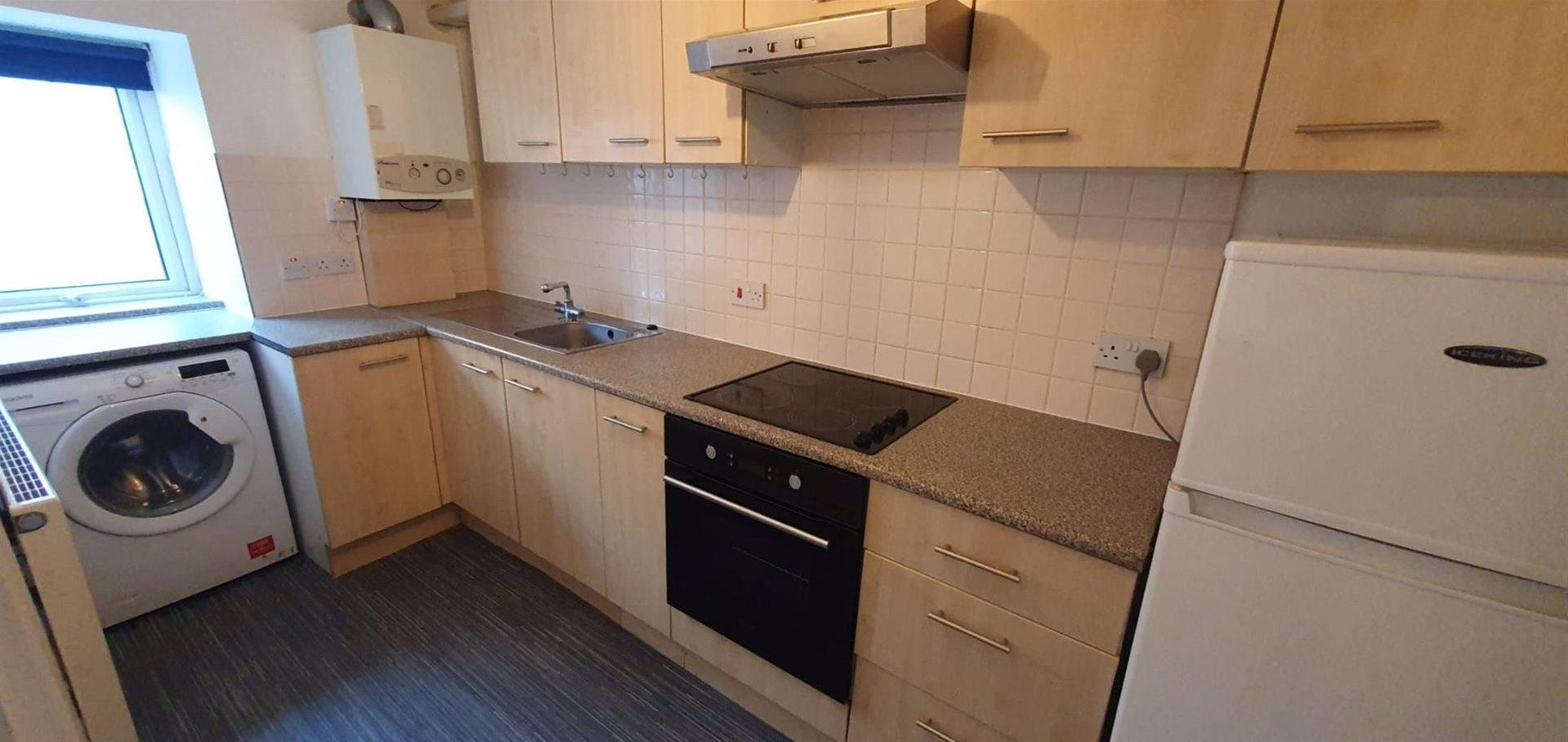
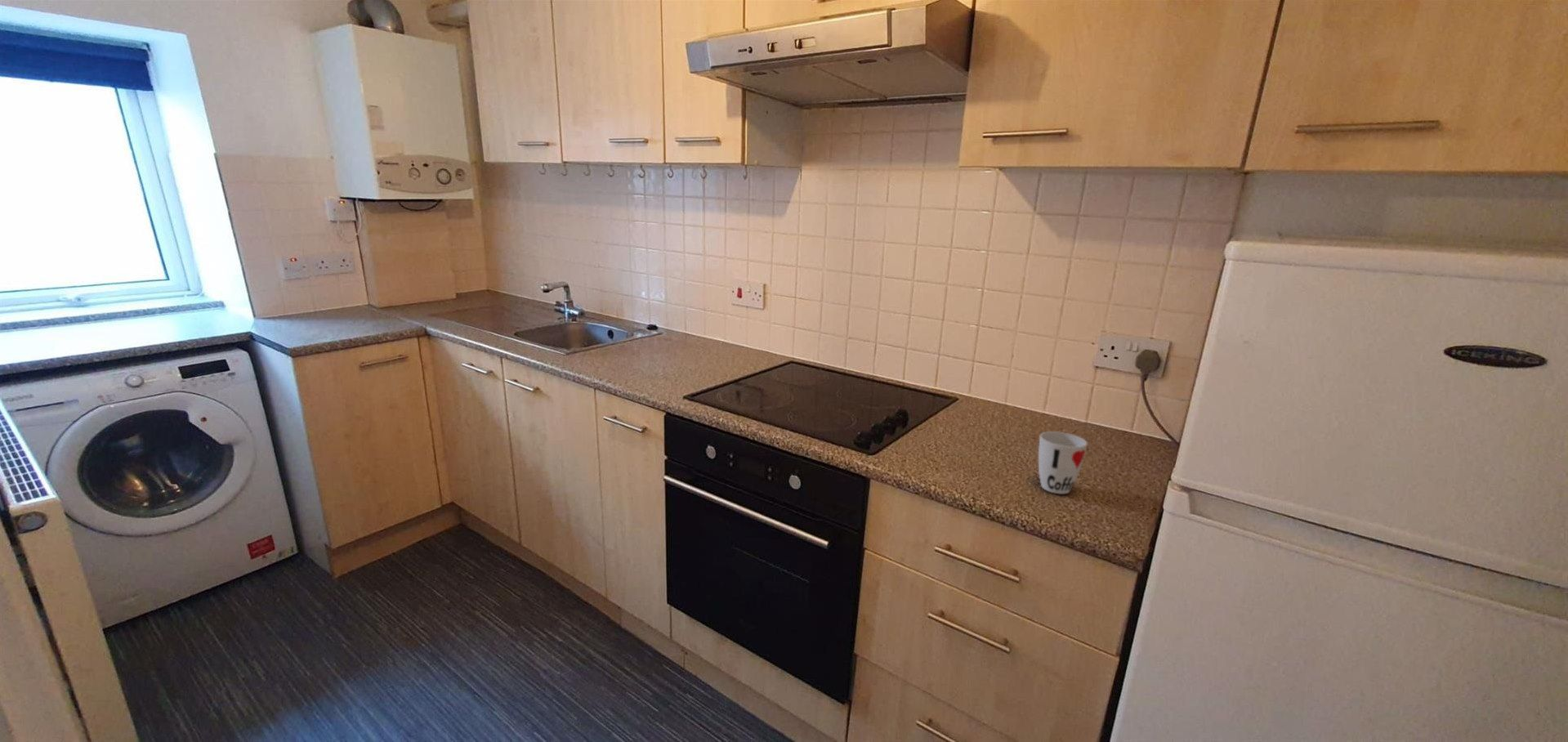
+ cup [1038,431,1088,494]
